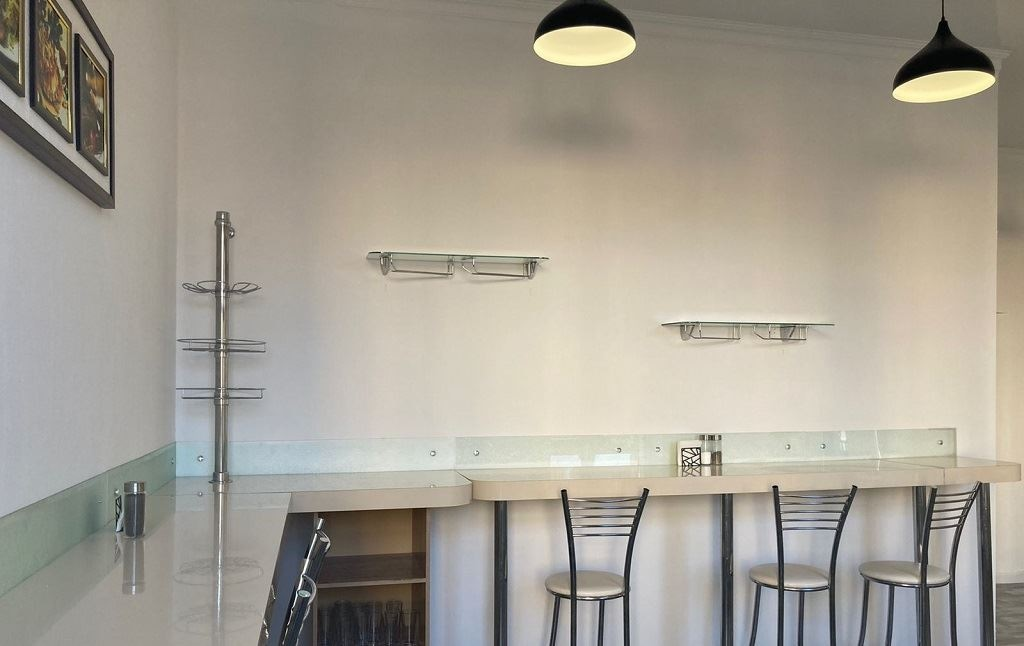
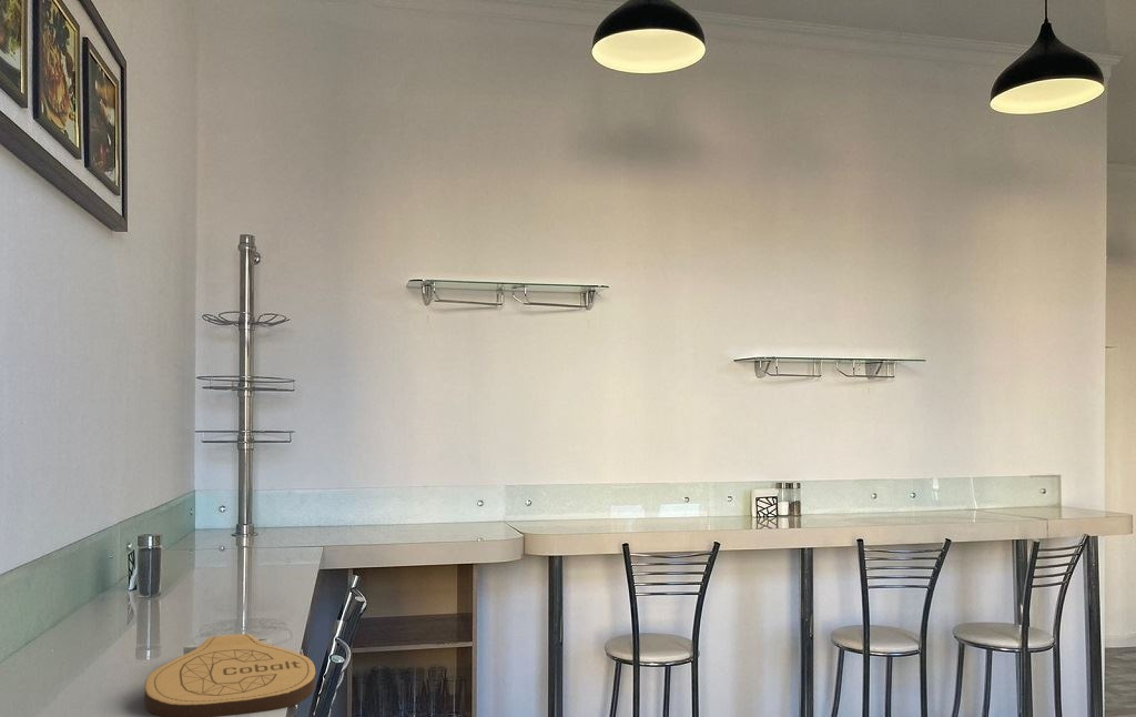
+ key chain [143,633,316,717]
